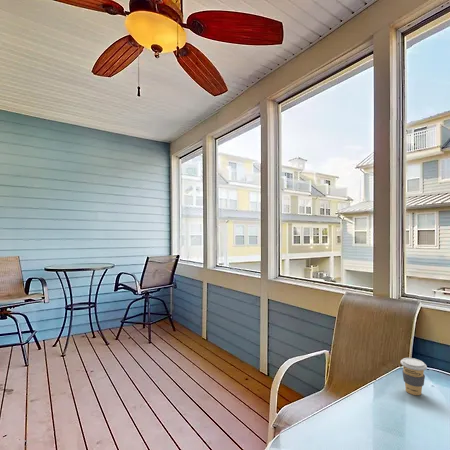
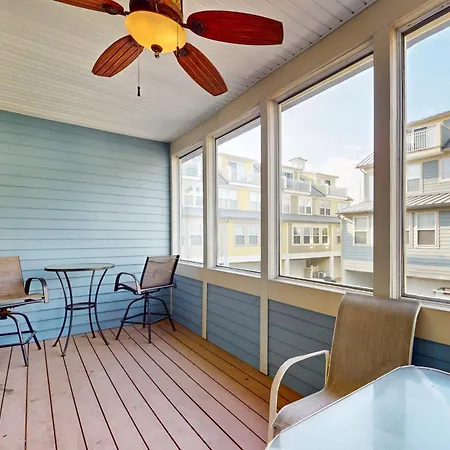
- coffee cup [400,357,428,396]
